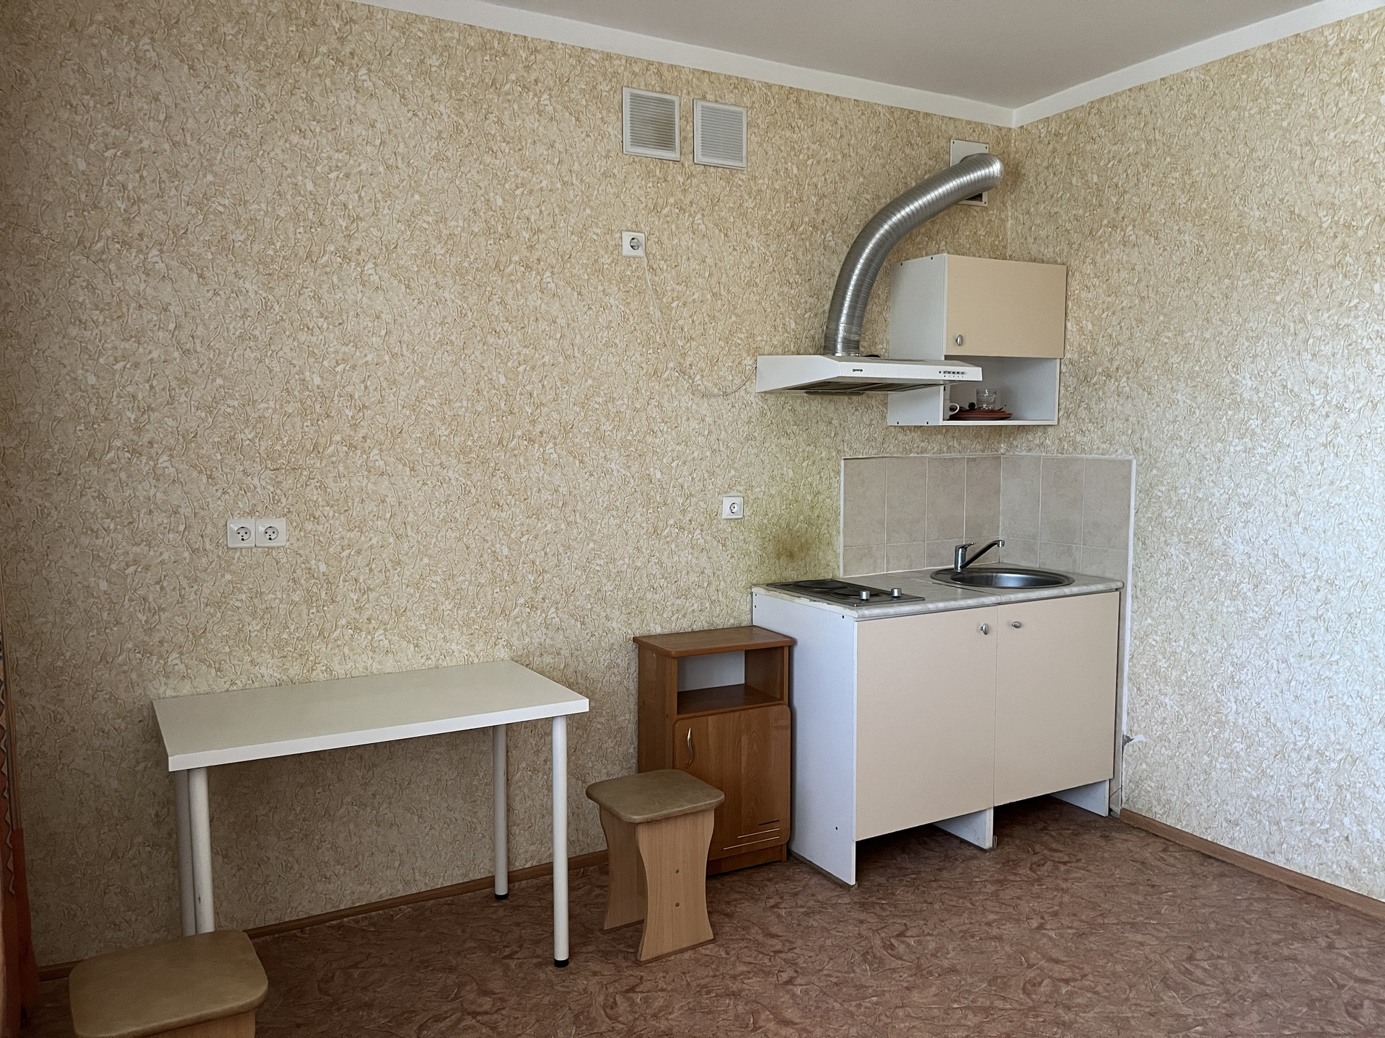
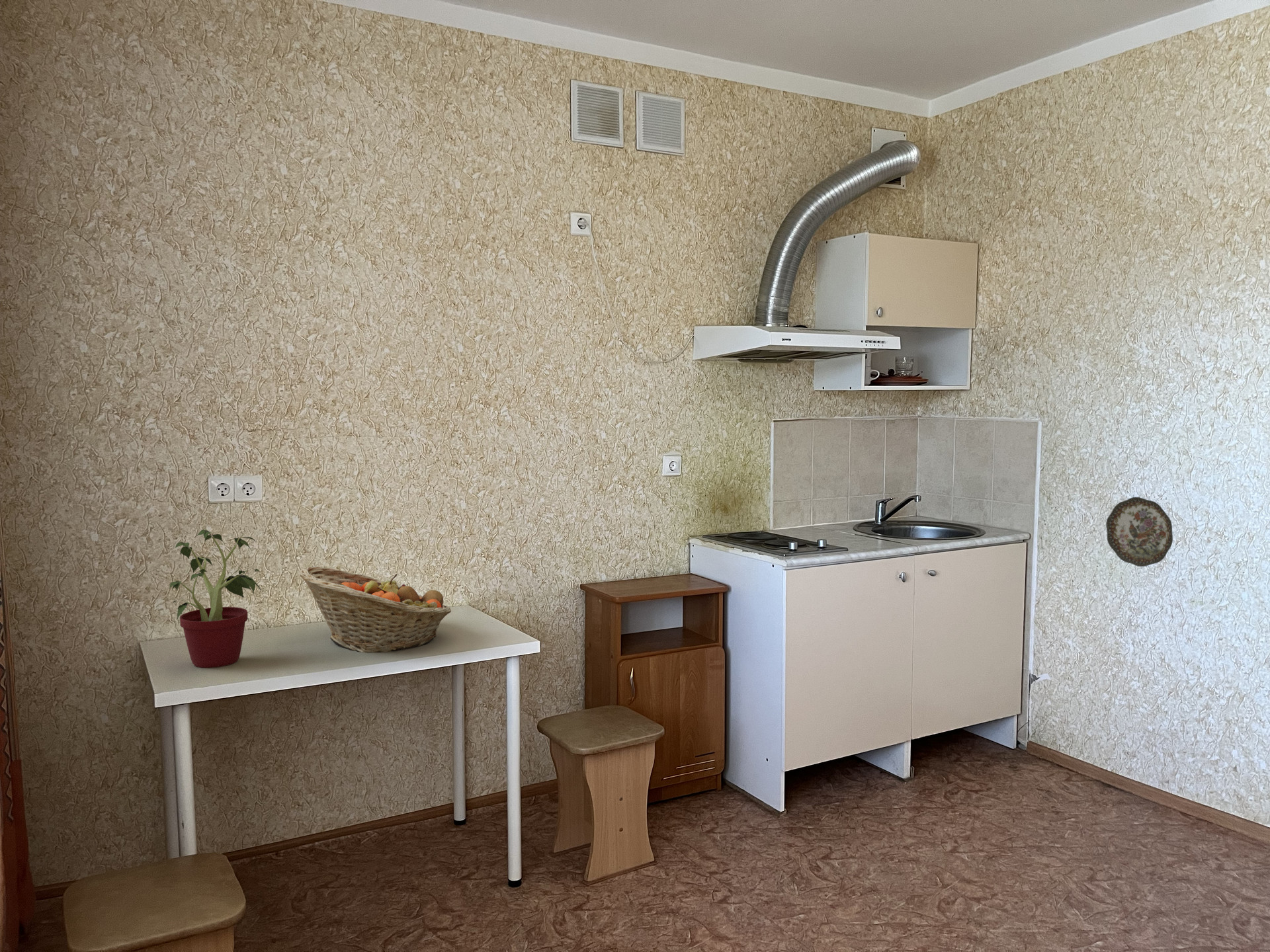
+ potted plant [168,528,261,668]
+ decorative plate [1105,496,1173,567]
+ fruit basket [299,567,452,653]
